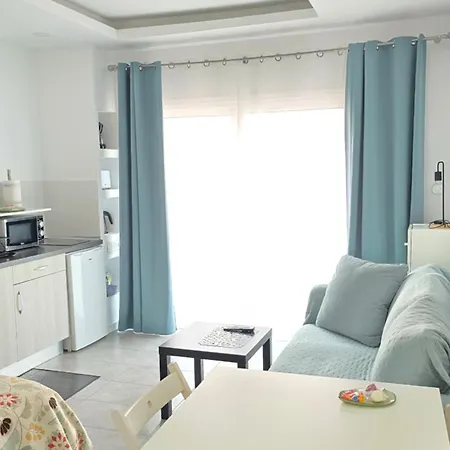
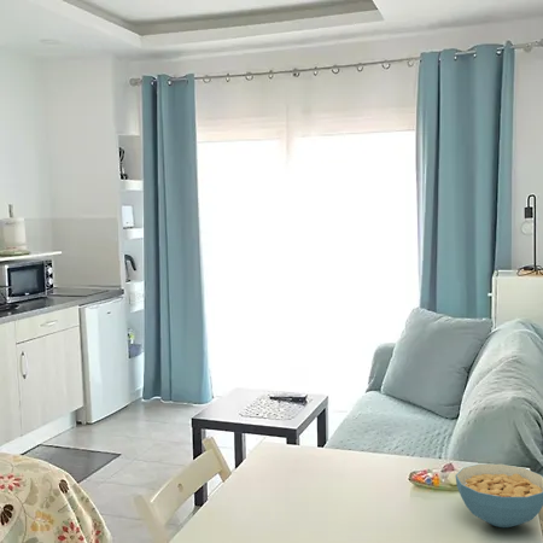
+ cereal bowl [455,463,543,529]
